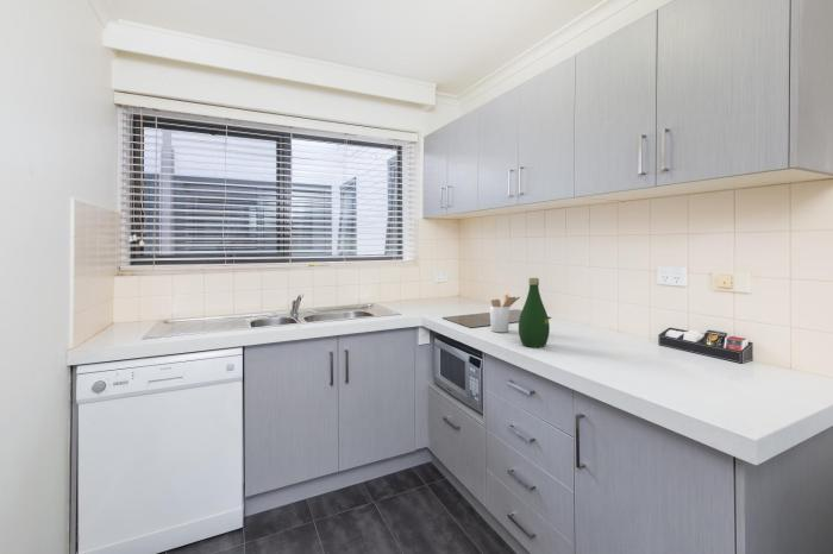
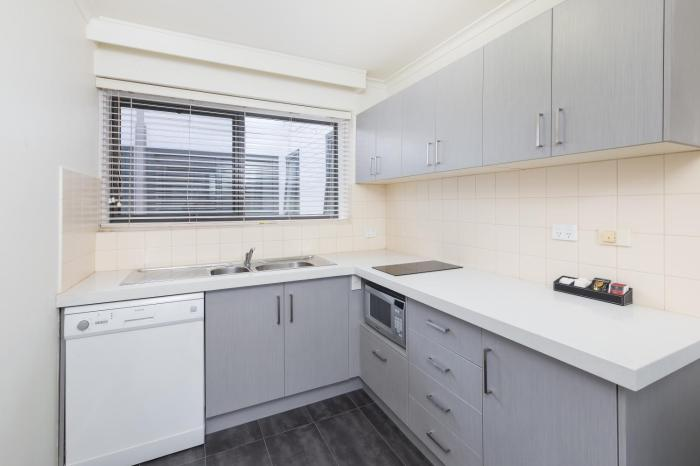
- utensil holder [489,292,521,333]
- bottle [518,277,551,348]
